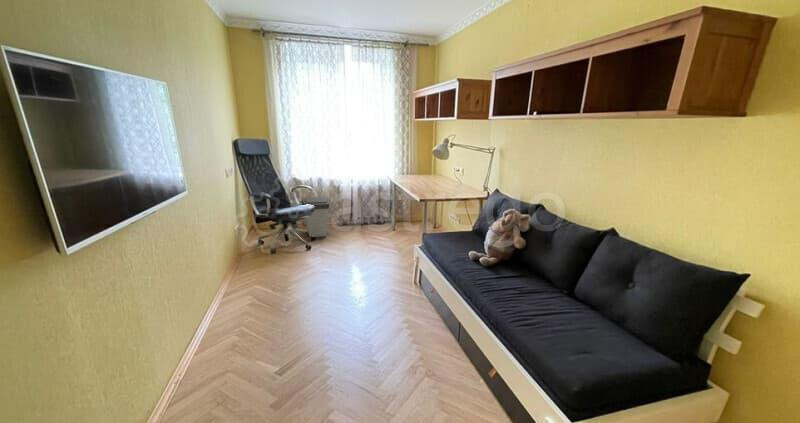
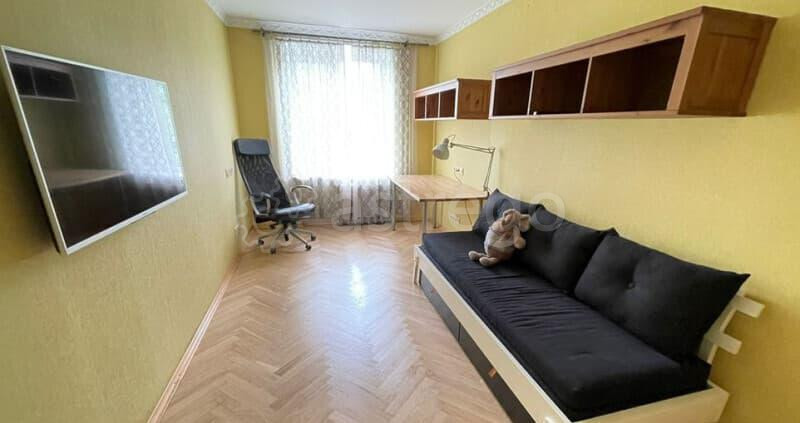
- trash can [301,196,331,238]
